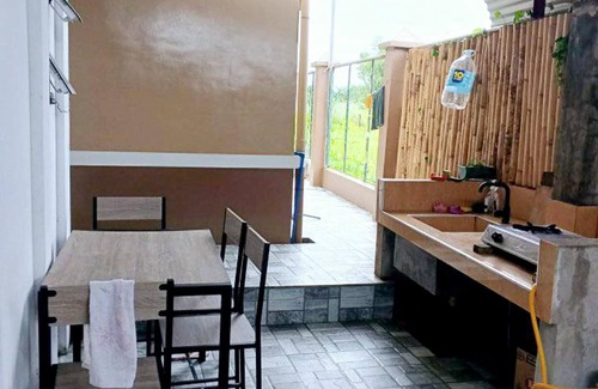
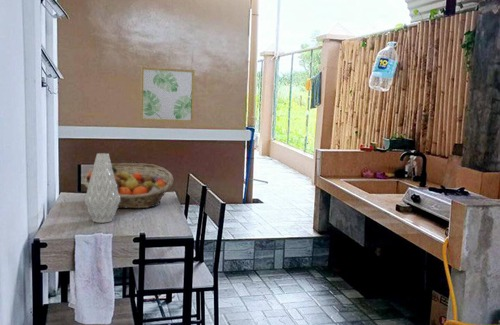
+ fruit basket [81,162,174,209]
+ vase [84,152,120,224]
+ wall art [140,66,196,123]
